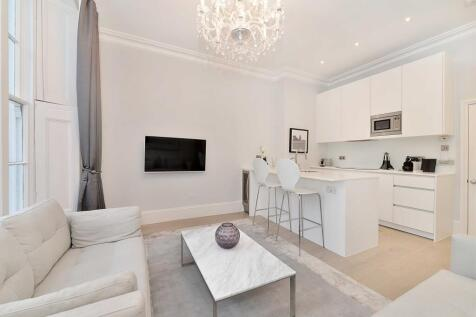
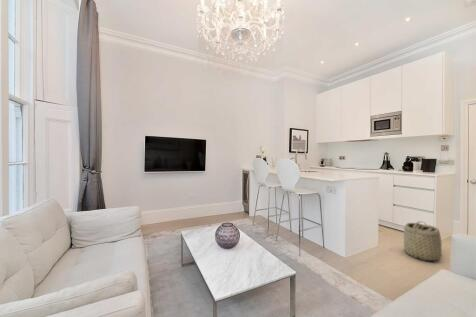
+ basket [403,220,443,262]
